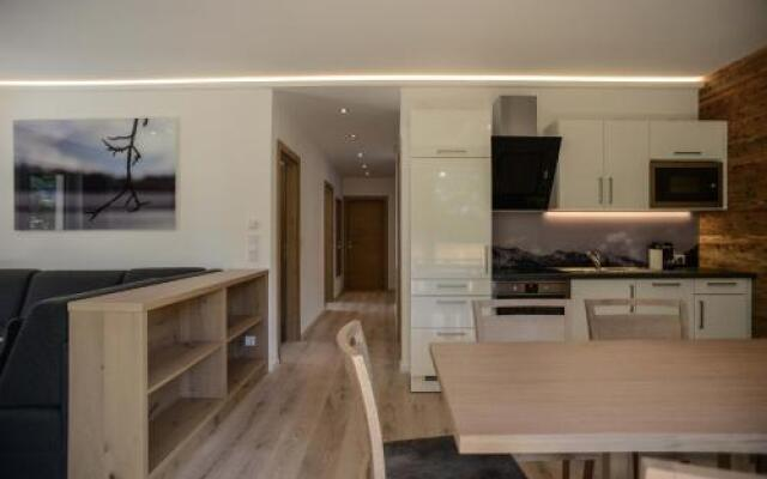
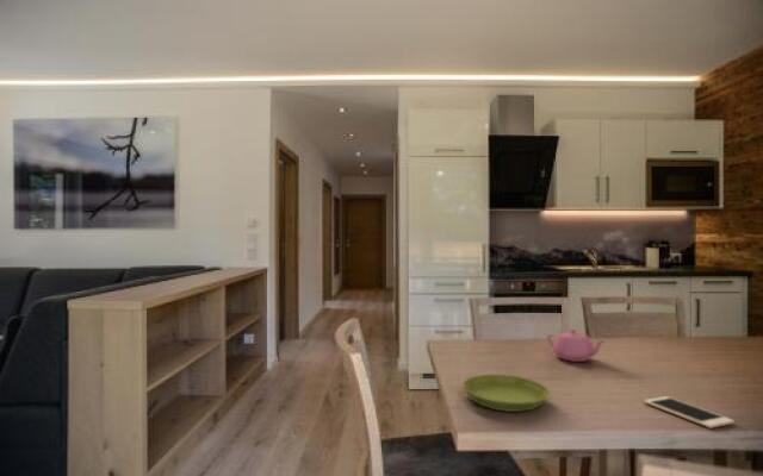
+ teapot [546,327,607,363]
+ cell phone [643,395,734,430]
+ saucer [461,374,551,413]
